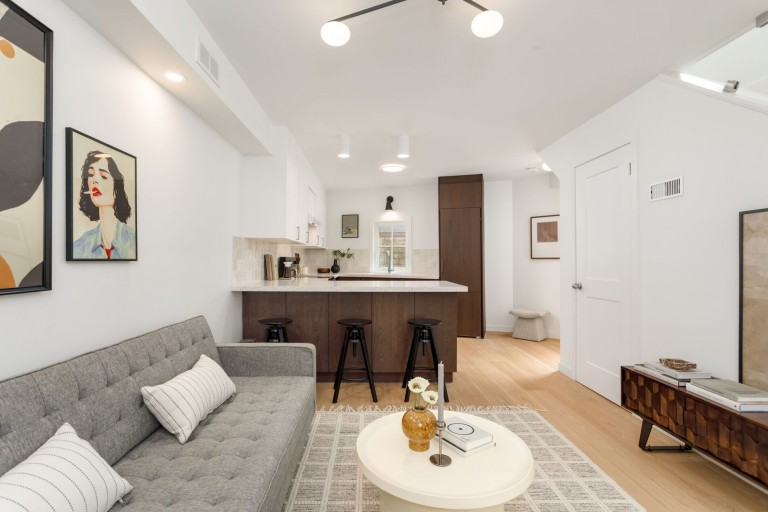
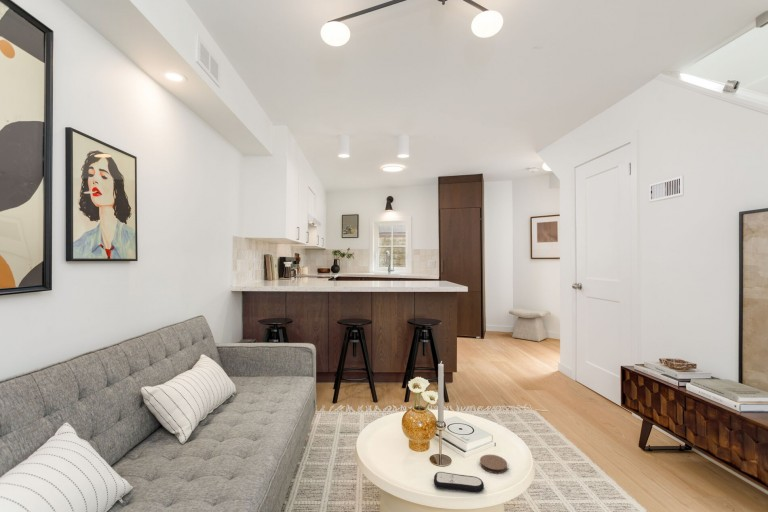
+ coaster [479,454,508,474]
+ remote control [433,471,485,493]
